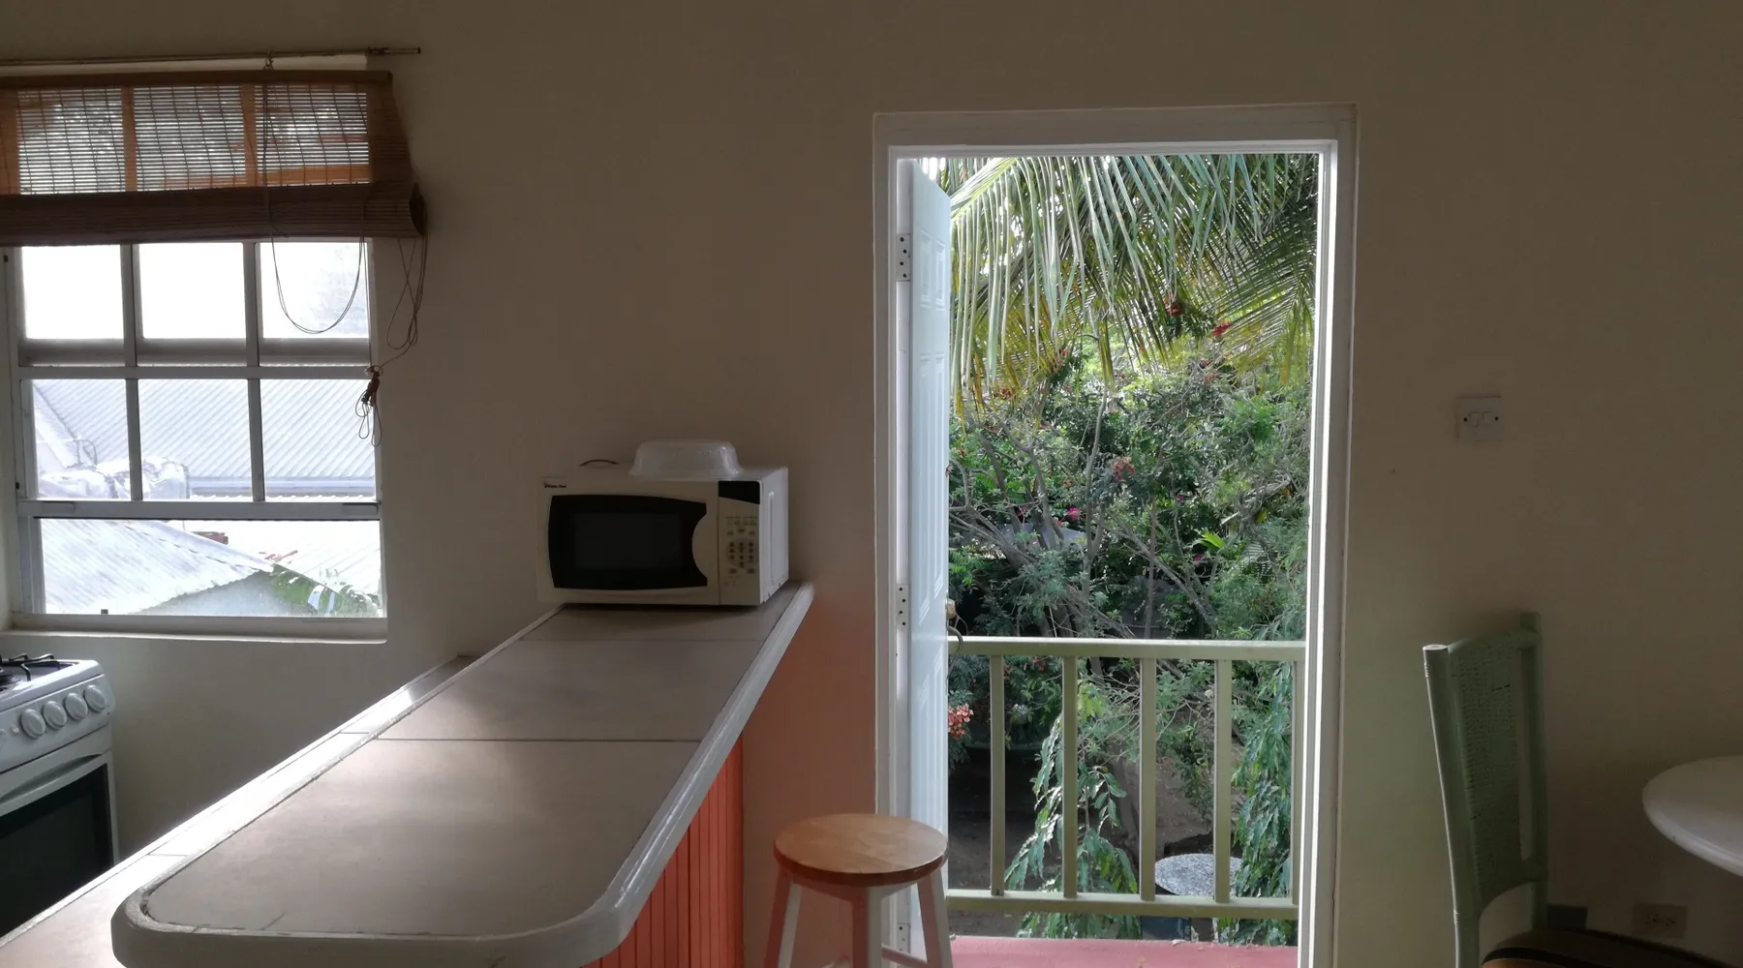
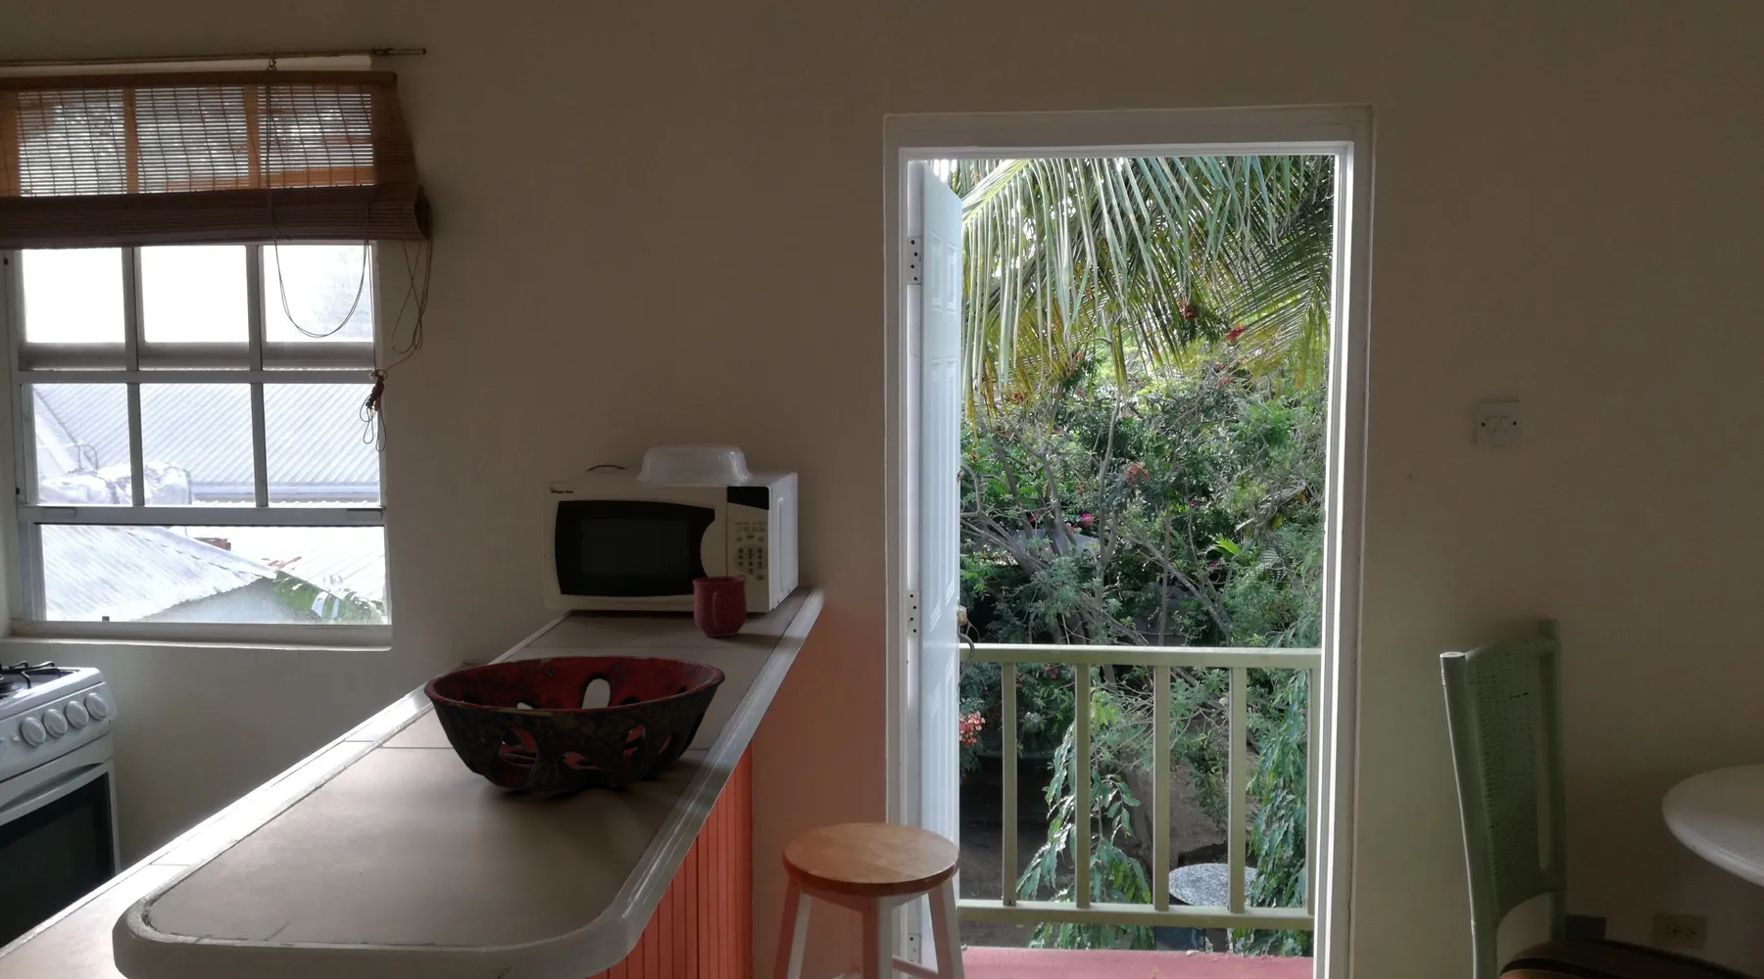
+ mug [691,575,748,638]
+ decorative bowl [422,653,726,795]
